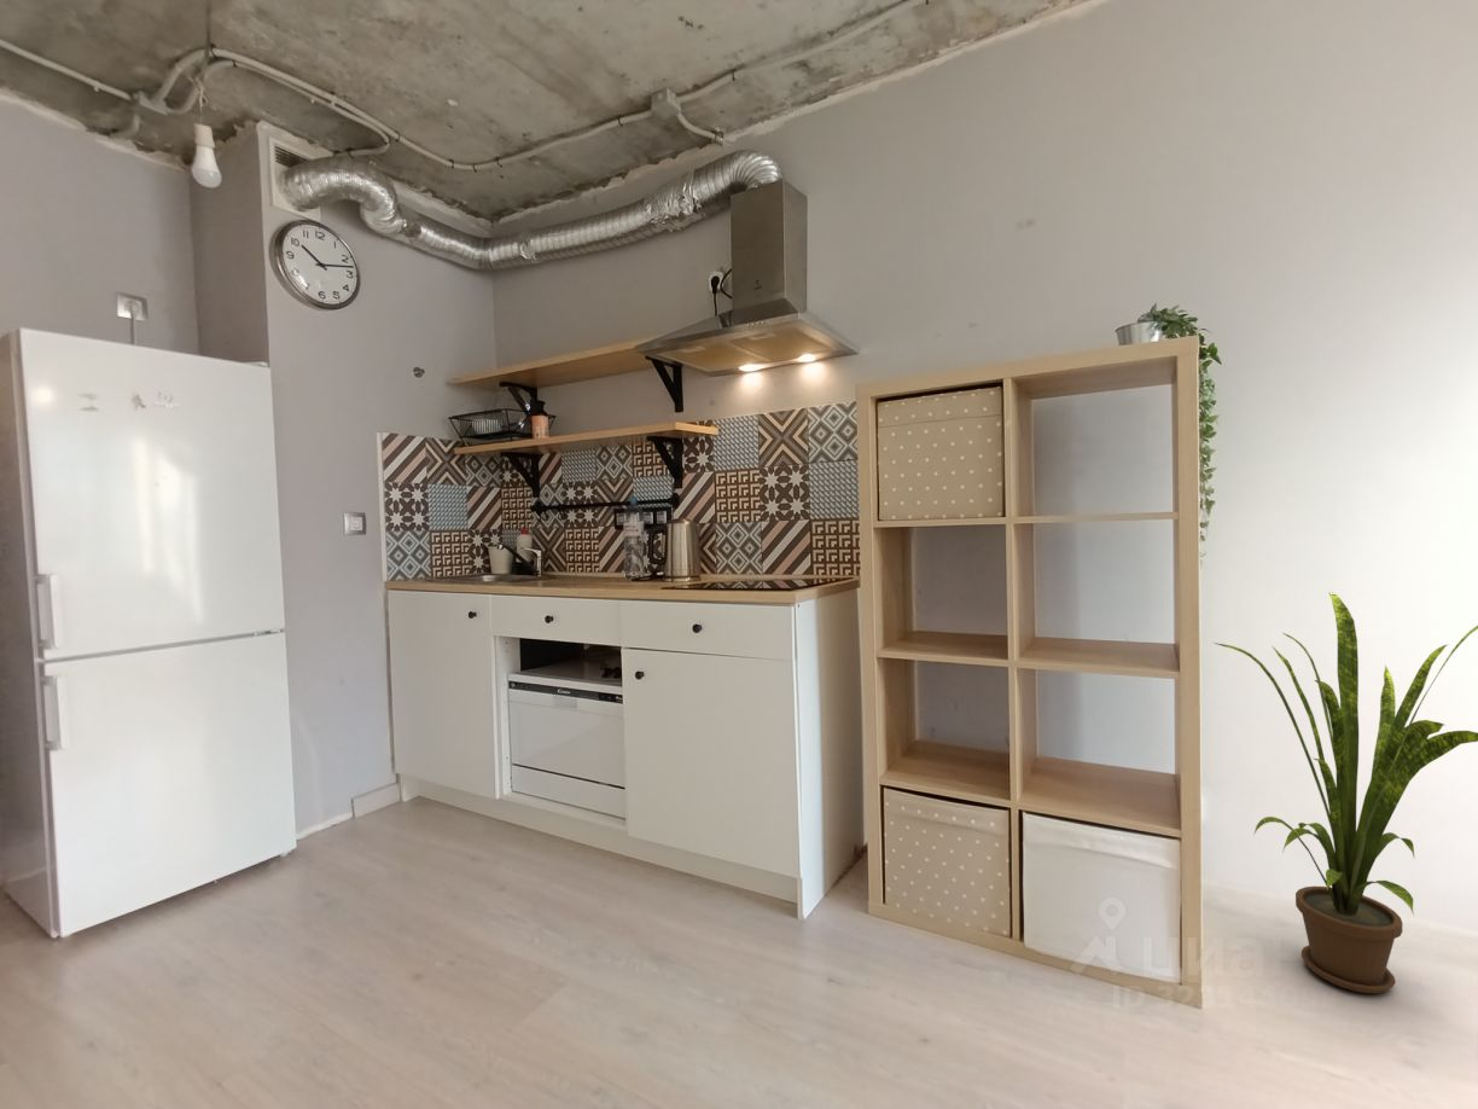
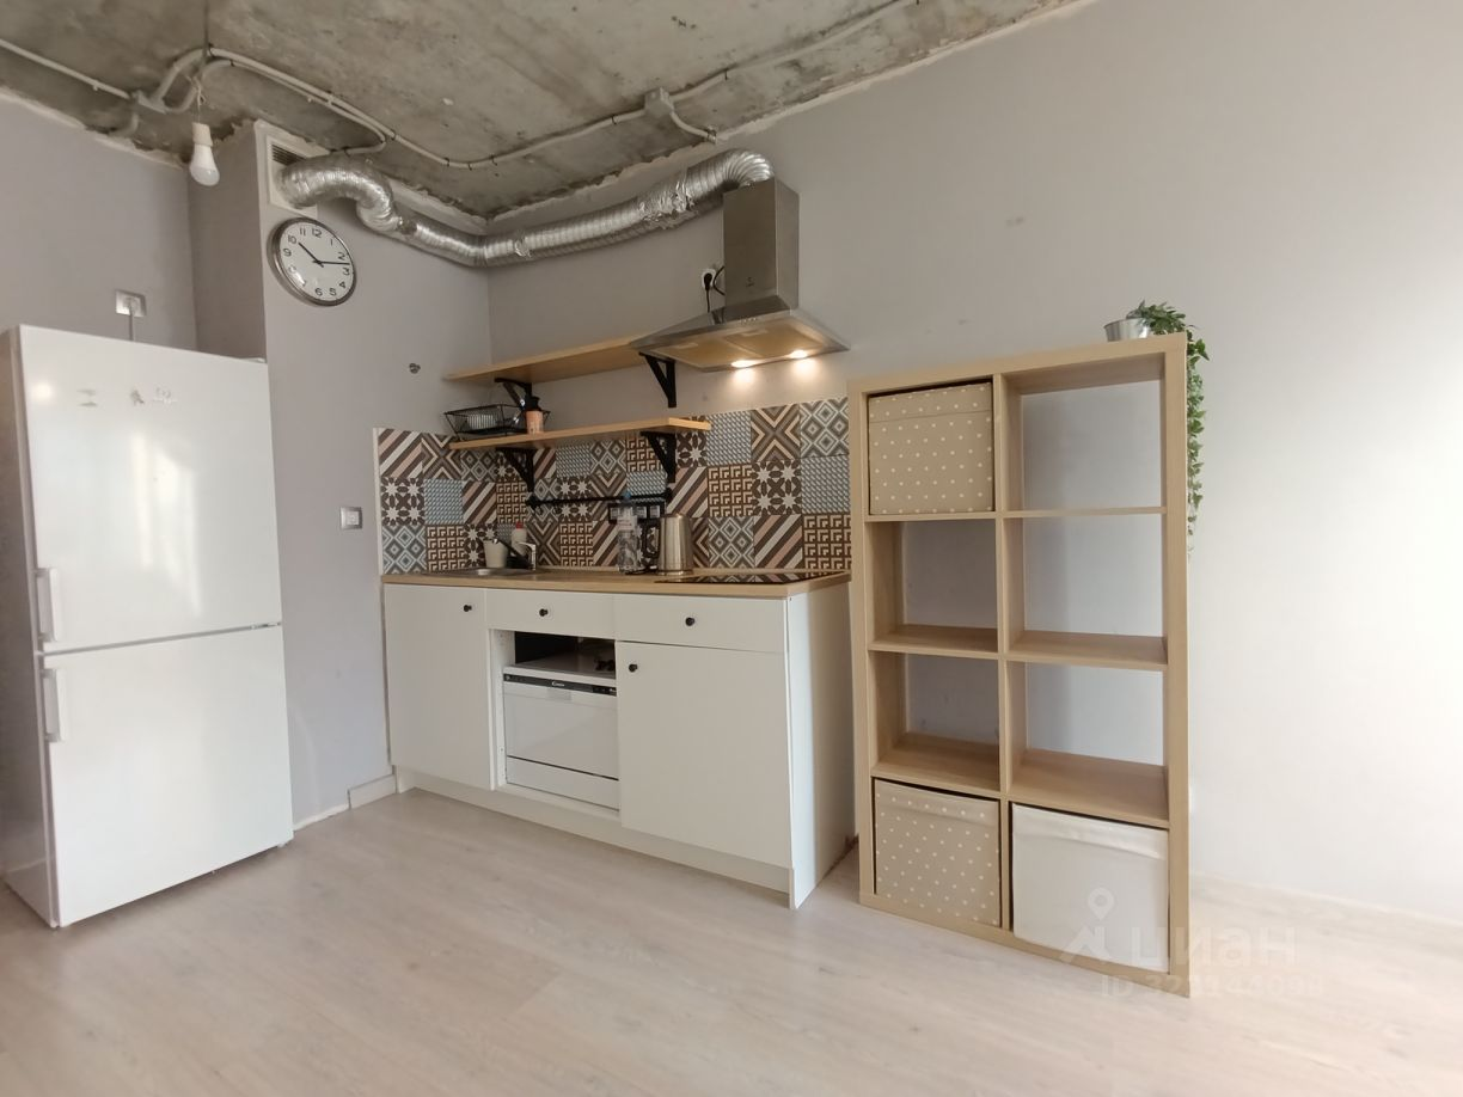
- house plant [1212,592,1478,994]
